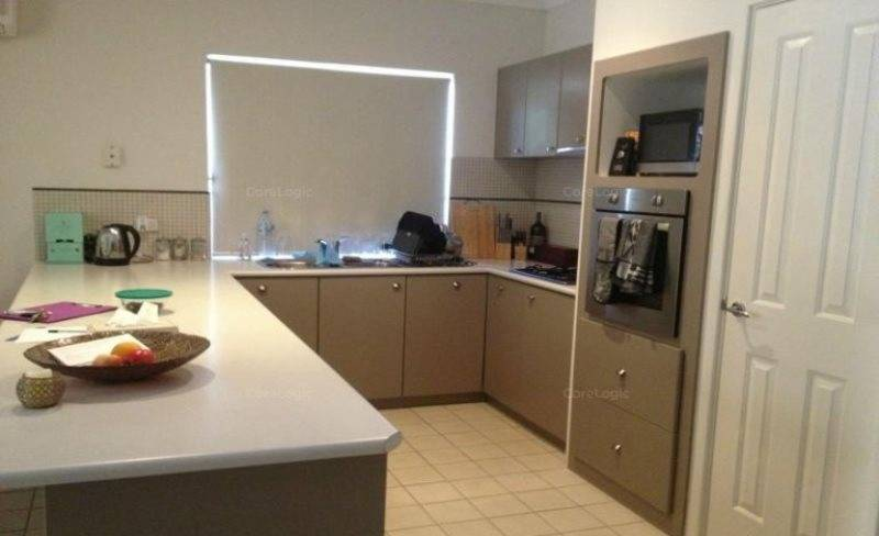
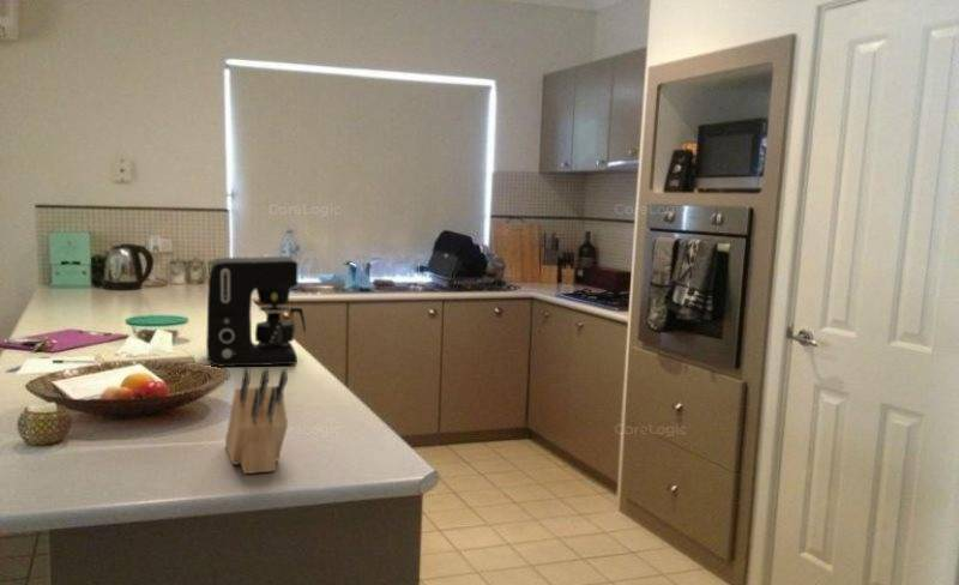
+ knife block [224,367,289,475]
+ coffee maker [205,255,307,368]
